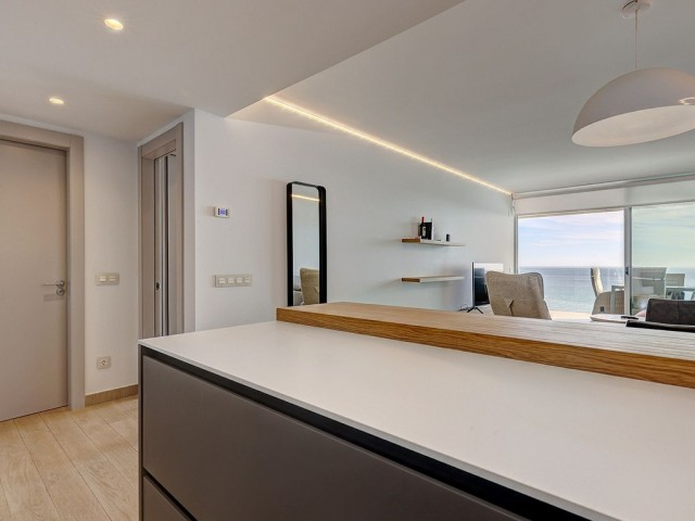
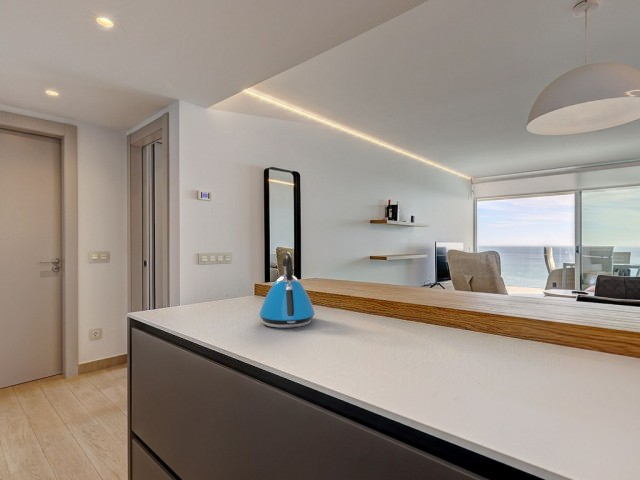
+ kettle [258,251,316,329]
